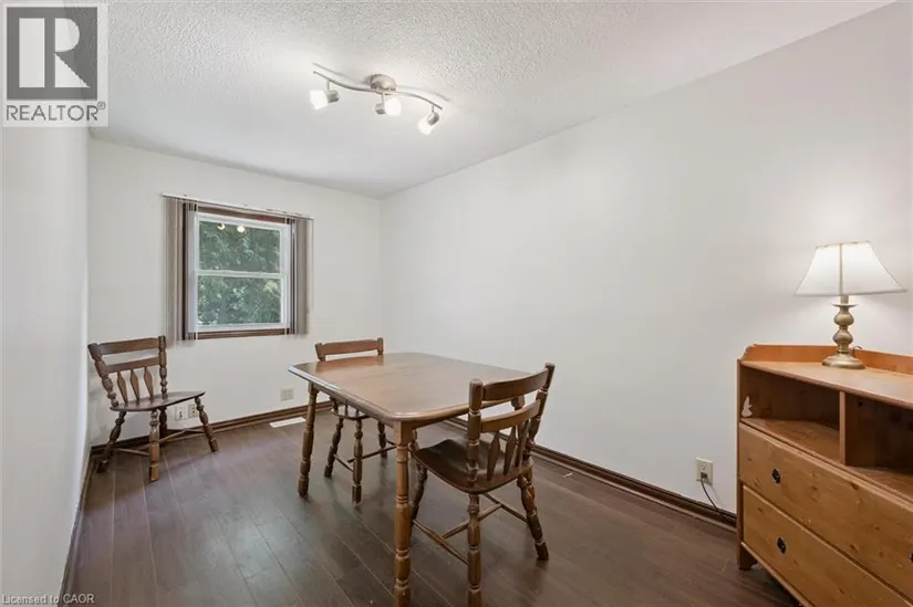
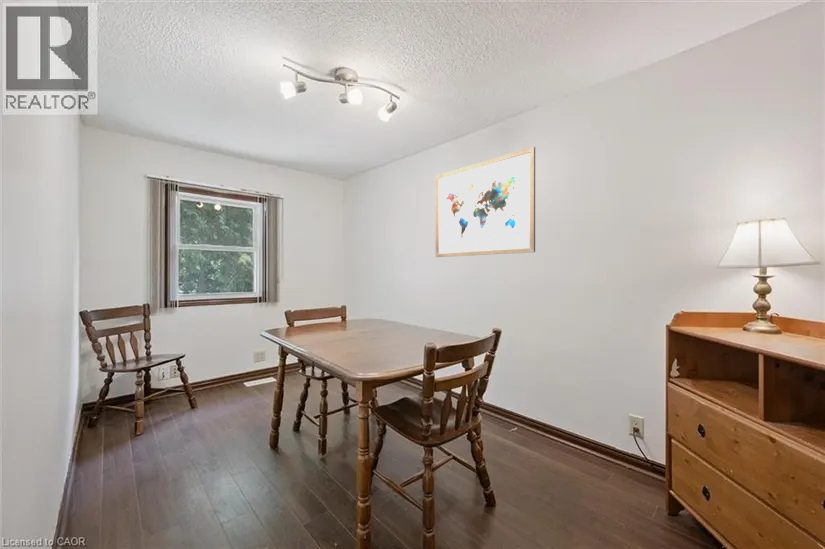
+ wall art [435,146,536,258]
